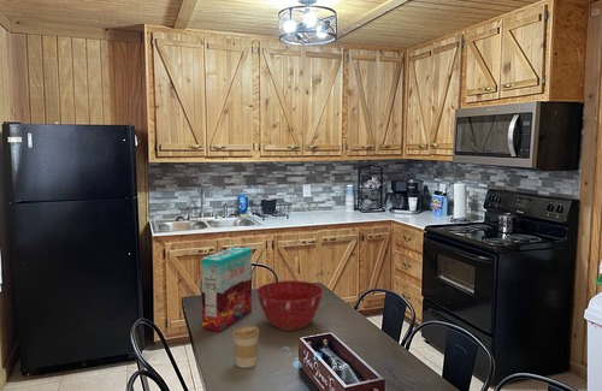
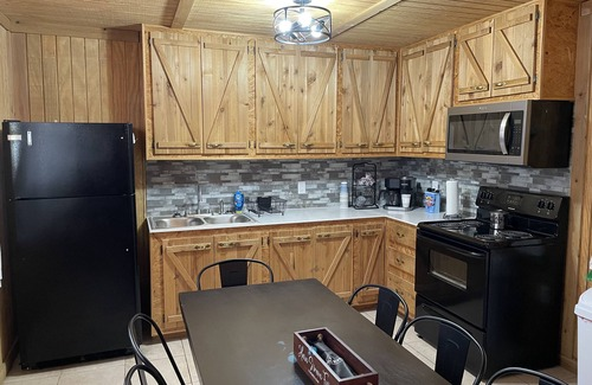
- cereal box [200,245,253,332]
- mixing bowl [255,279,325,332]
- coffee cup [231,325,260,369]
